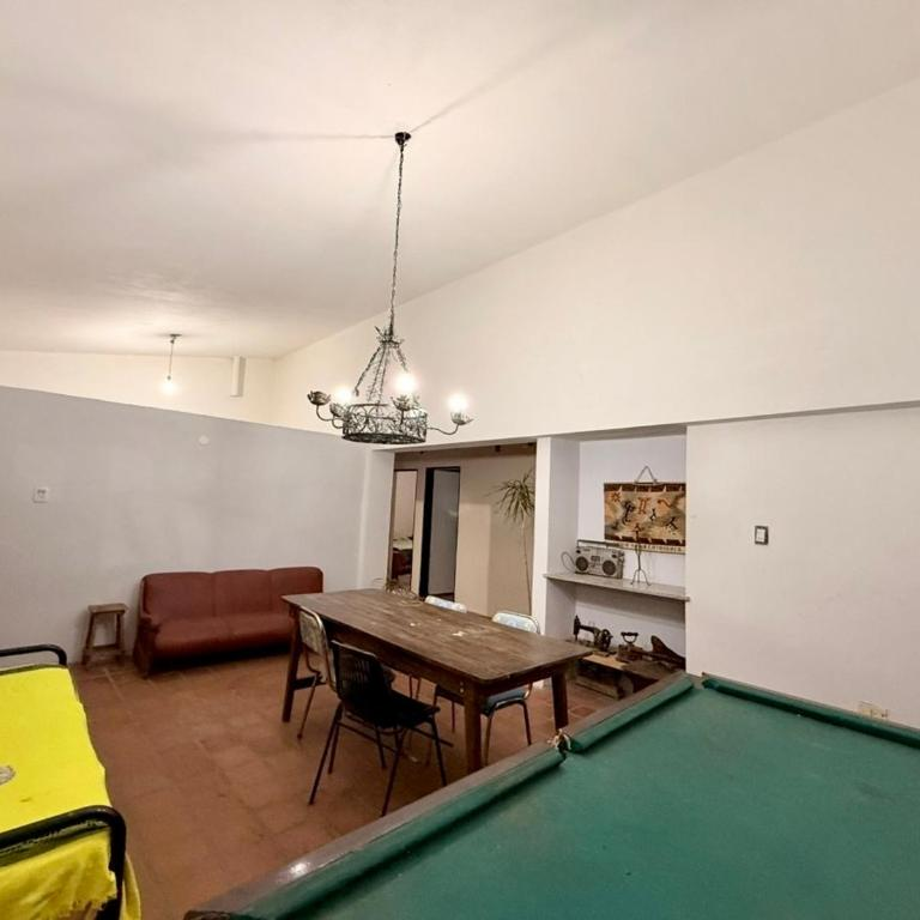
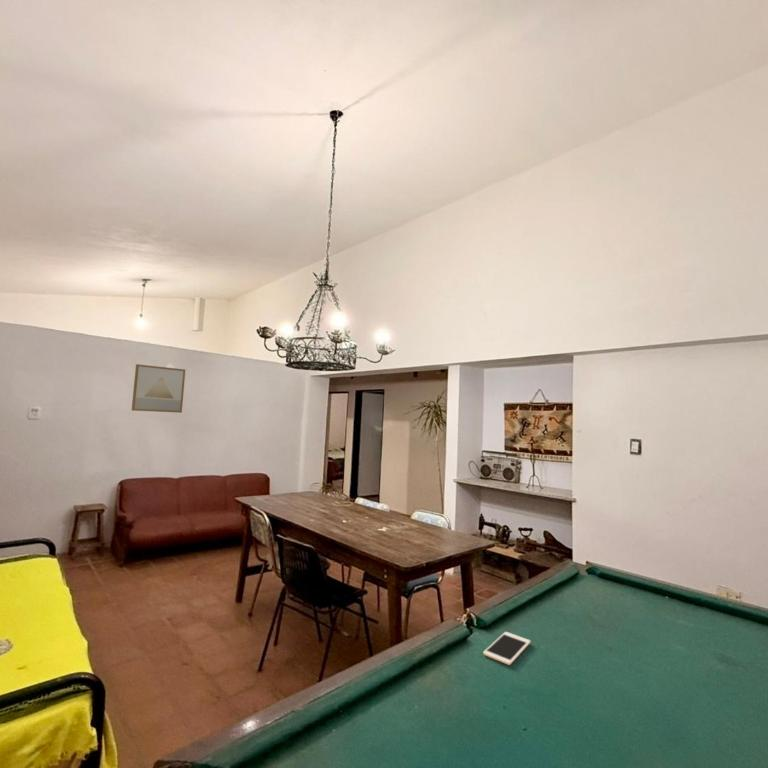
+ wall art [131,363,186,414]
+ cell phone [482,631,532,666]
